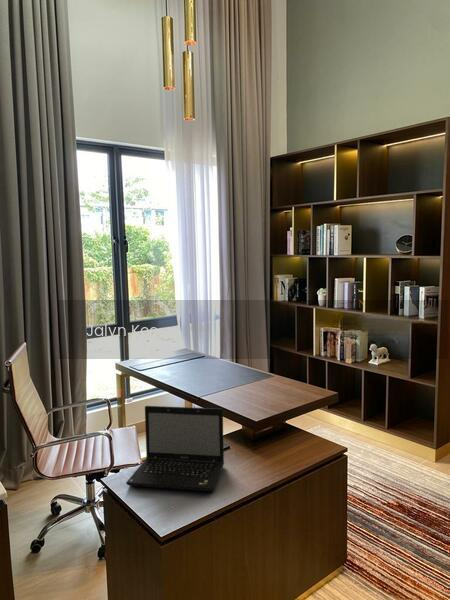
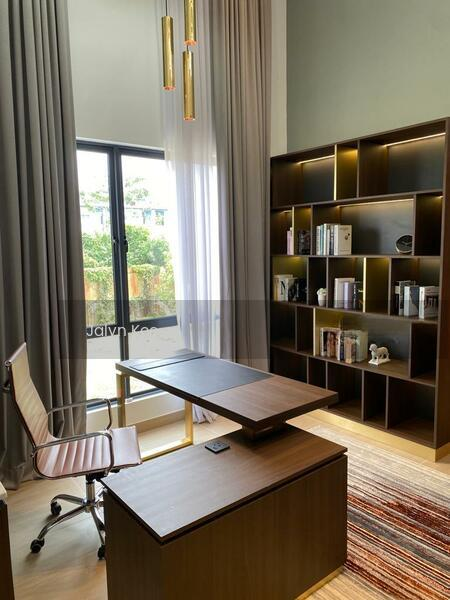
- laptop [125,405,225,492]
